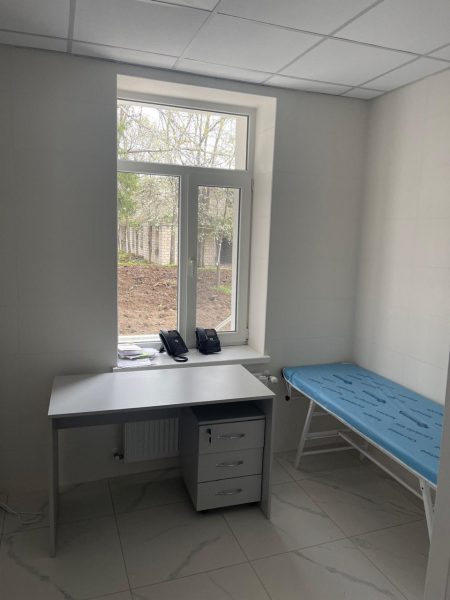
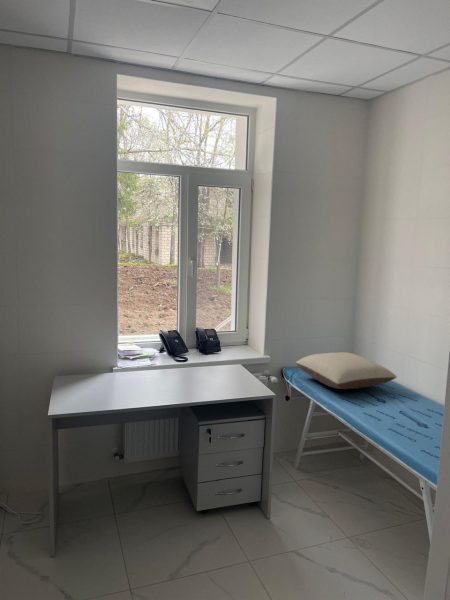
+ pillow [295,351,398,390]
